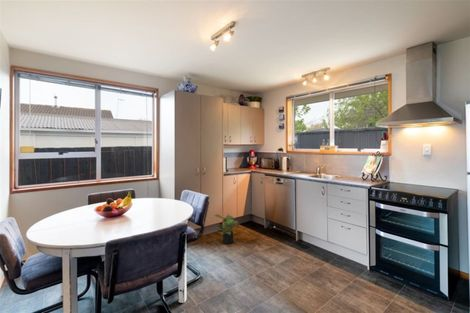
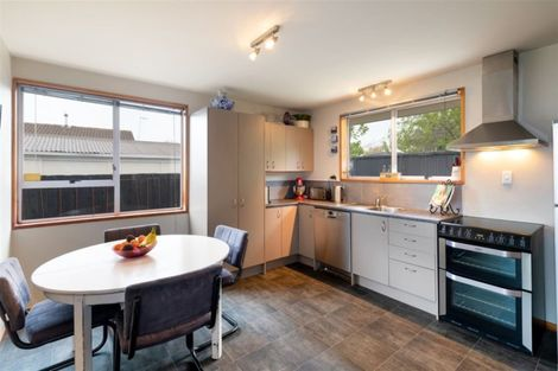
- potted plant [213,214,239,245]
